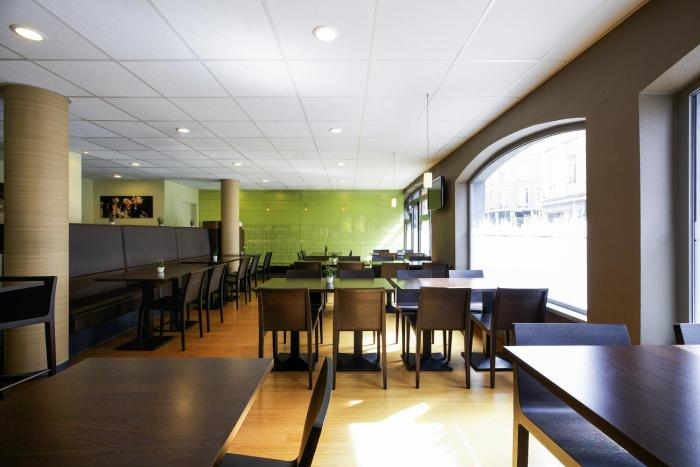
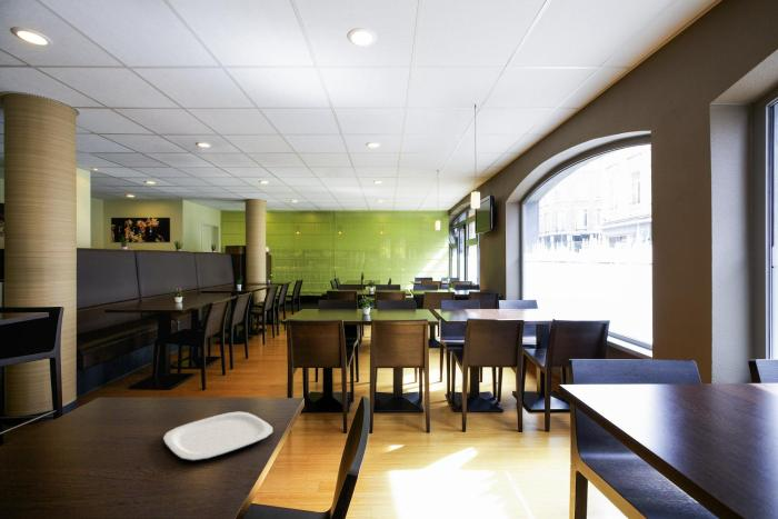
+ plate [162,411,273,461]
